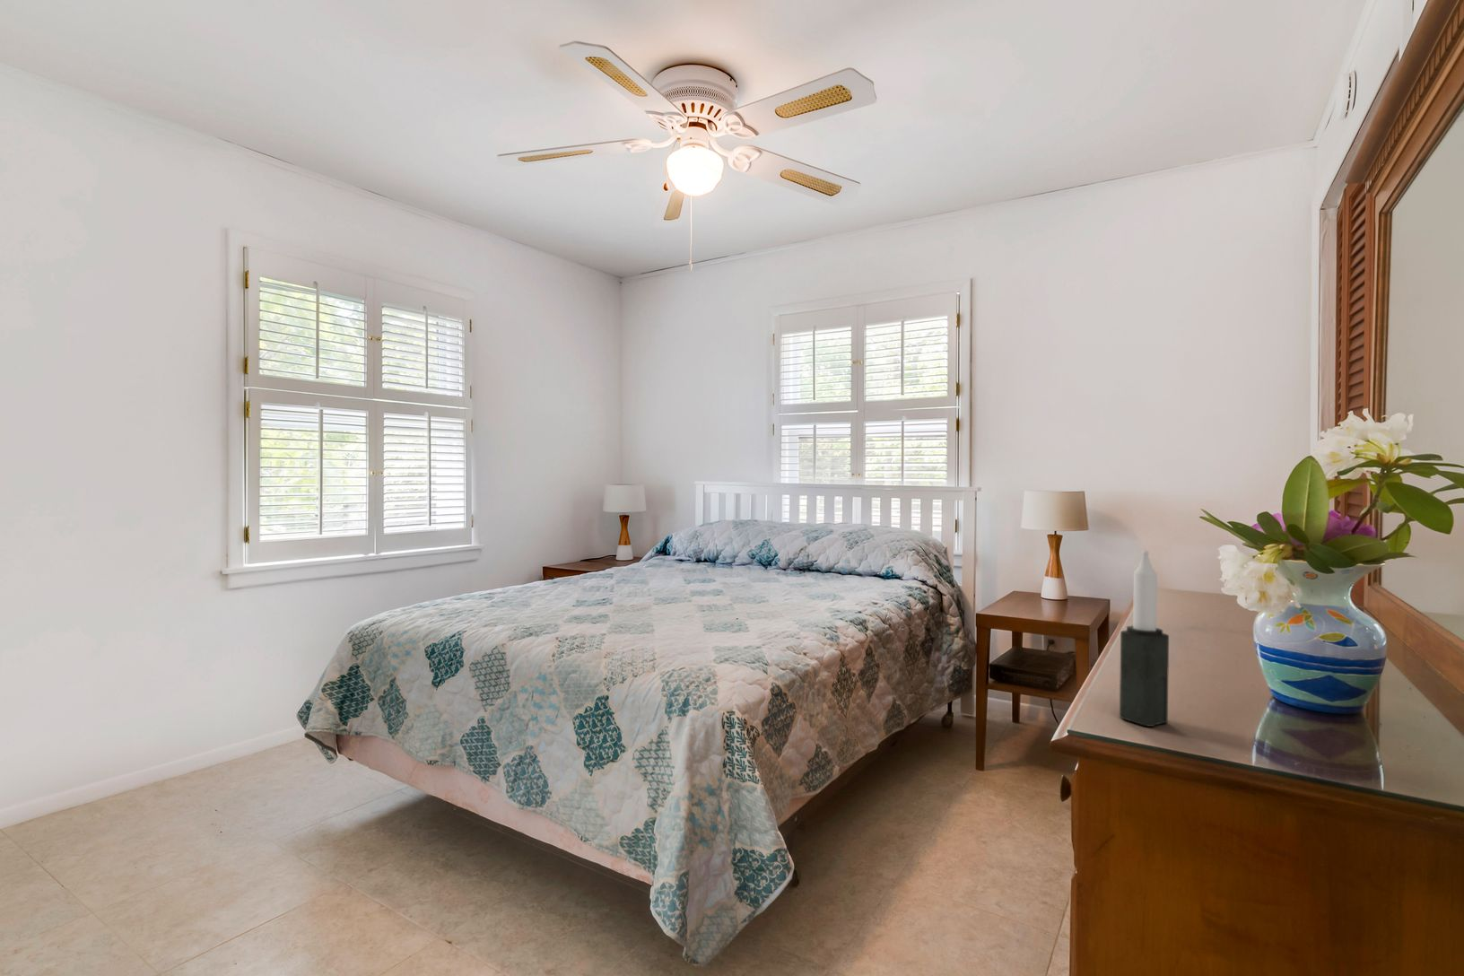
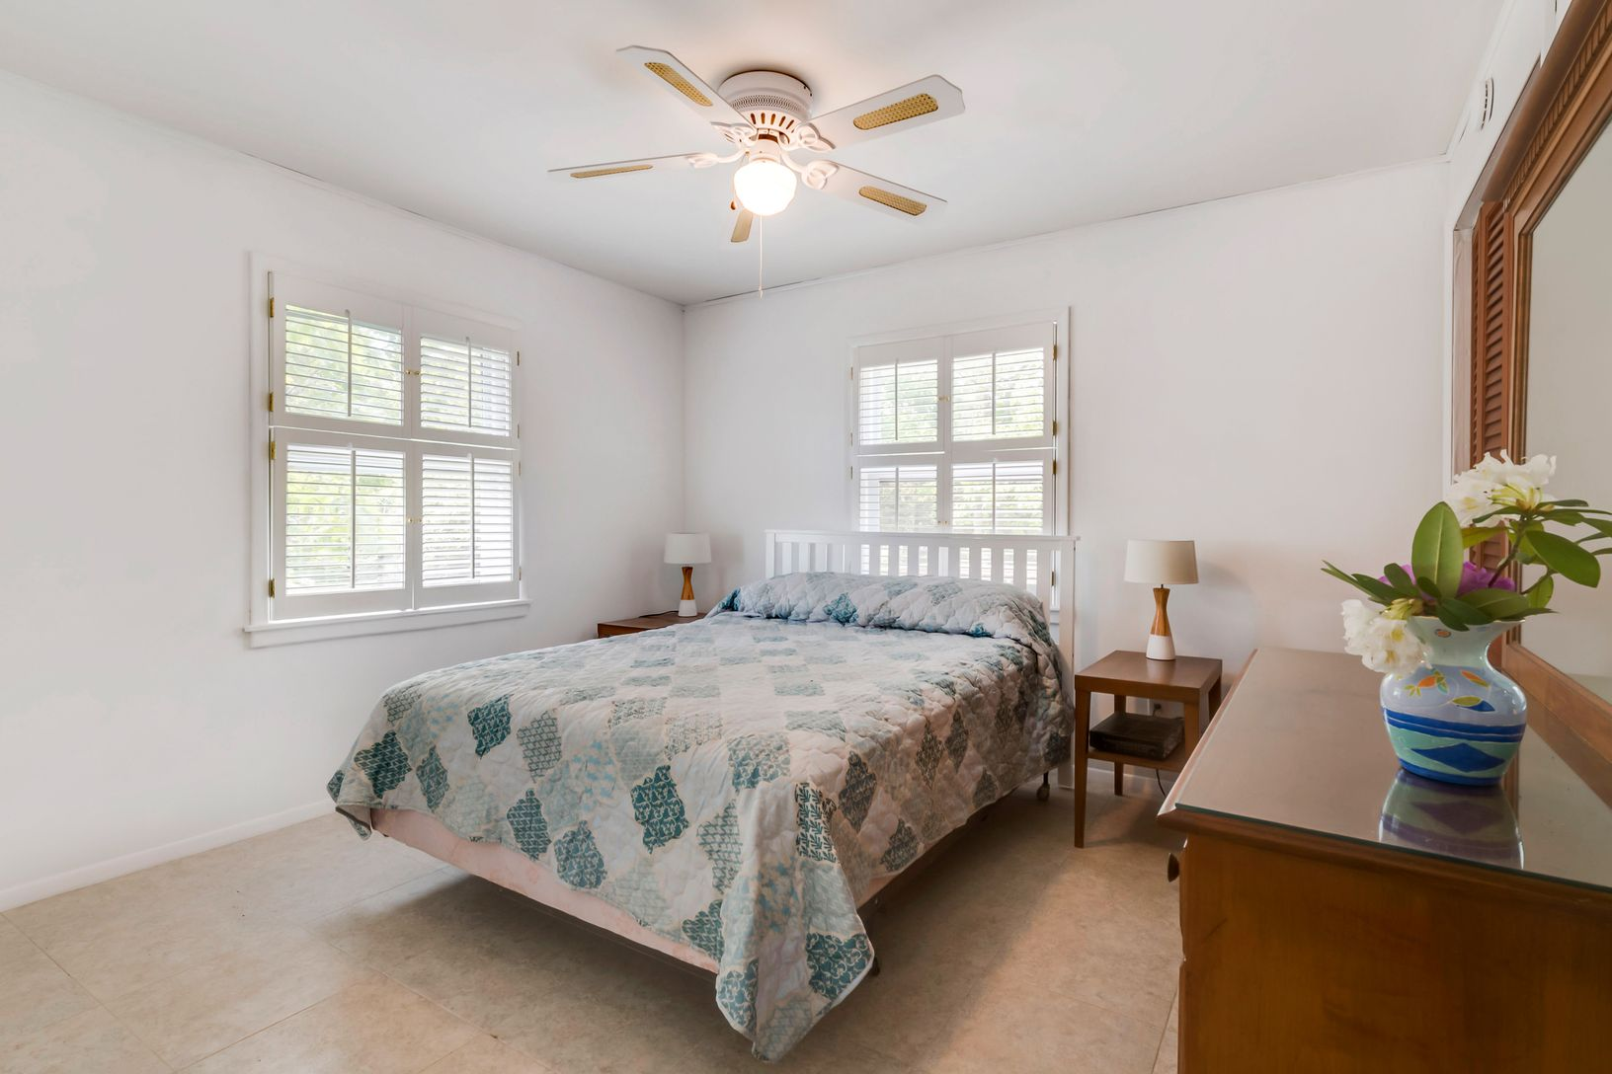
- candle [1119,549,1170,728]
